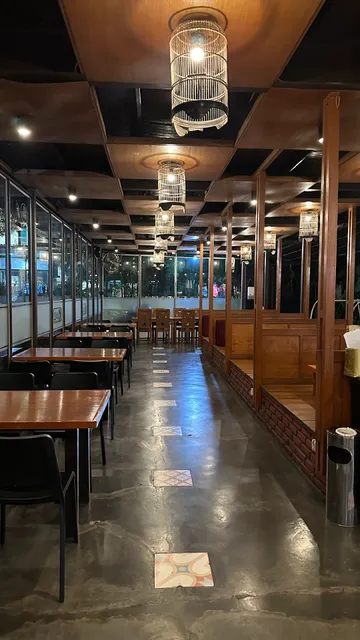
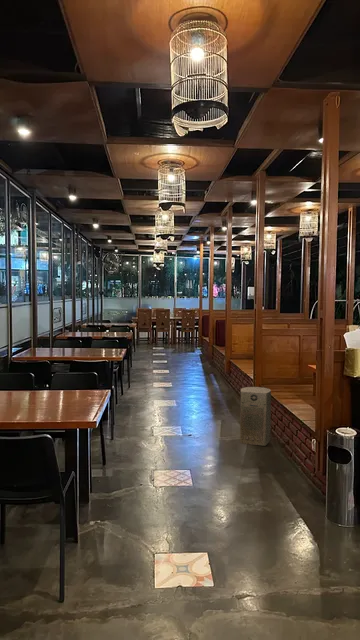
+ fan [239,386,272,447]
